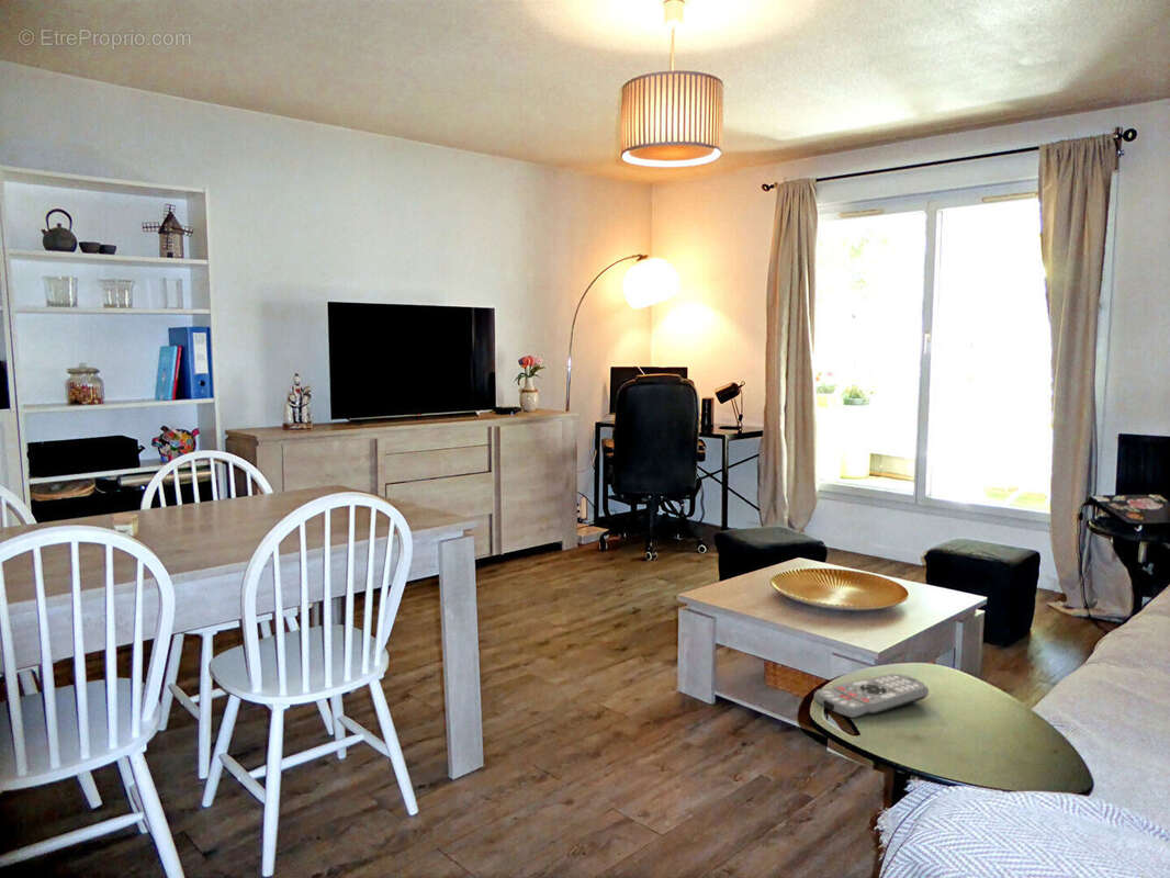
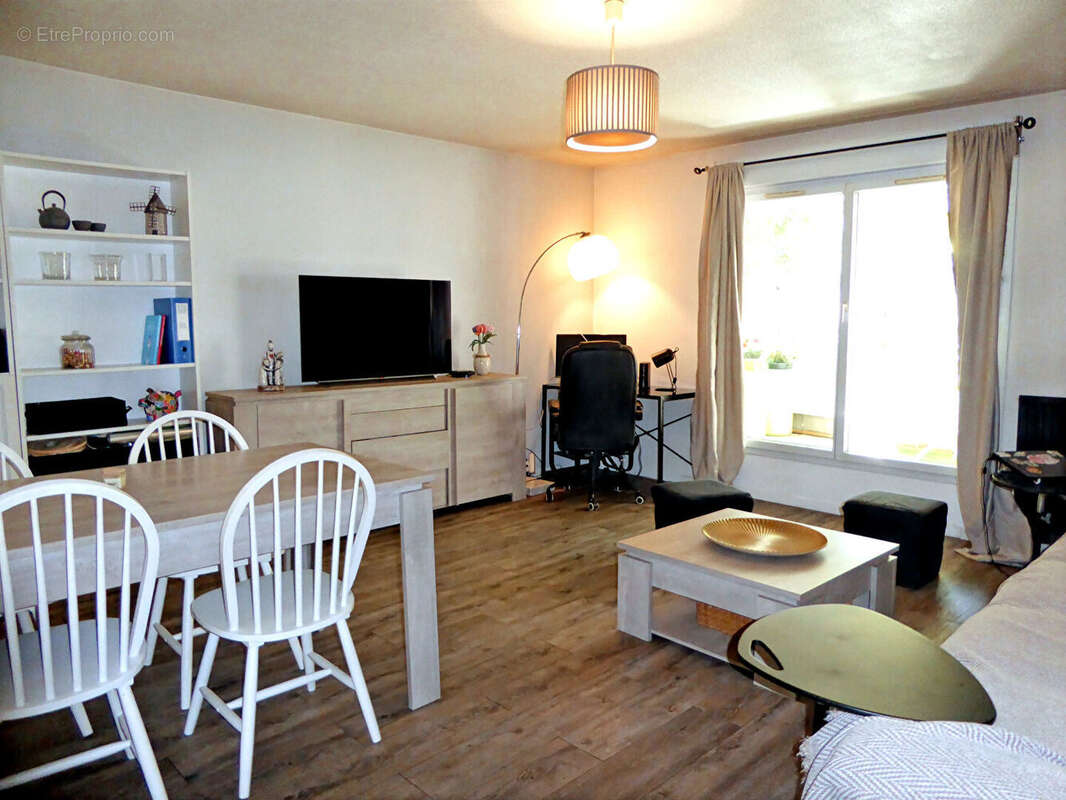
- remote control [813,673,930,720]
